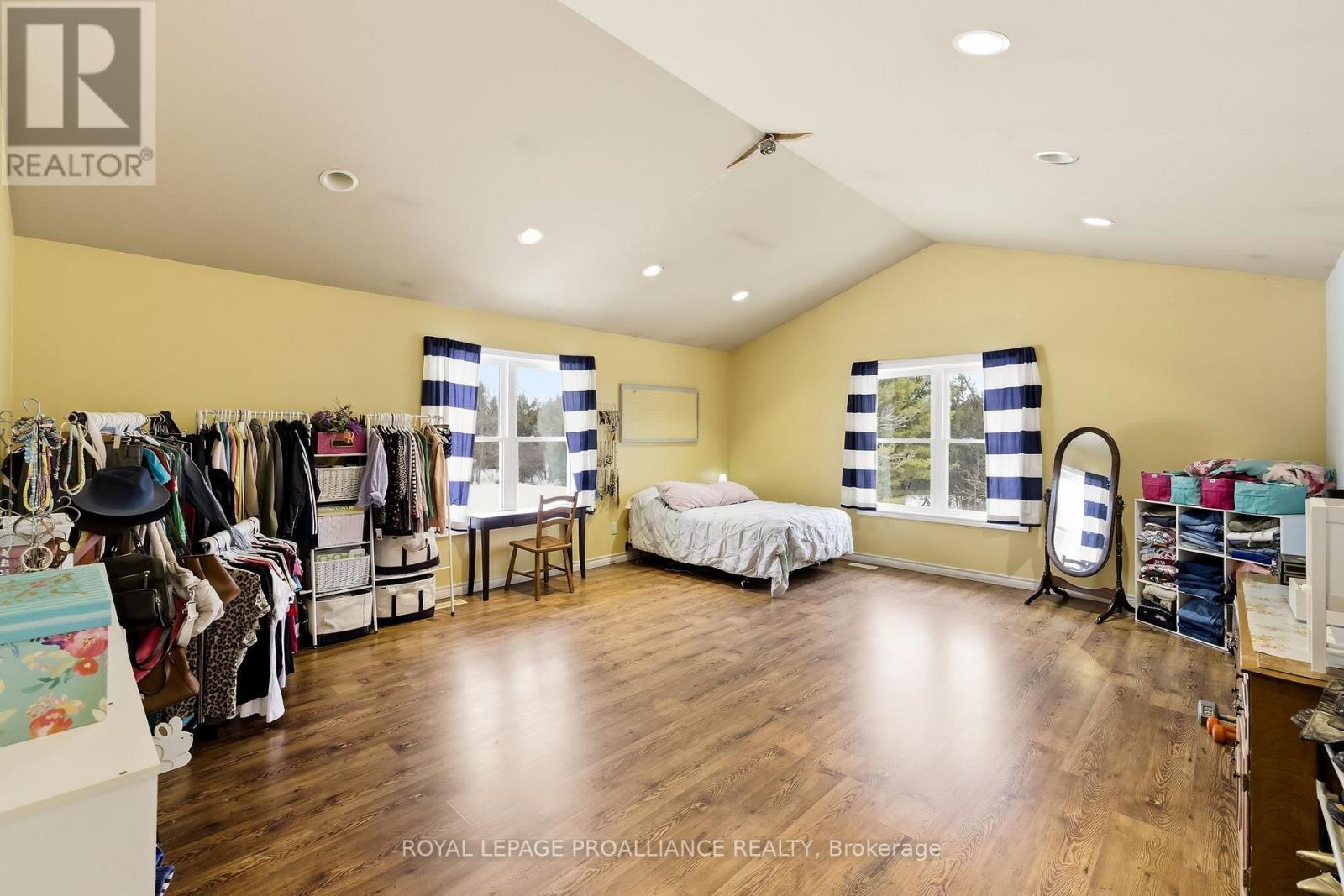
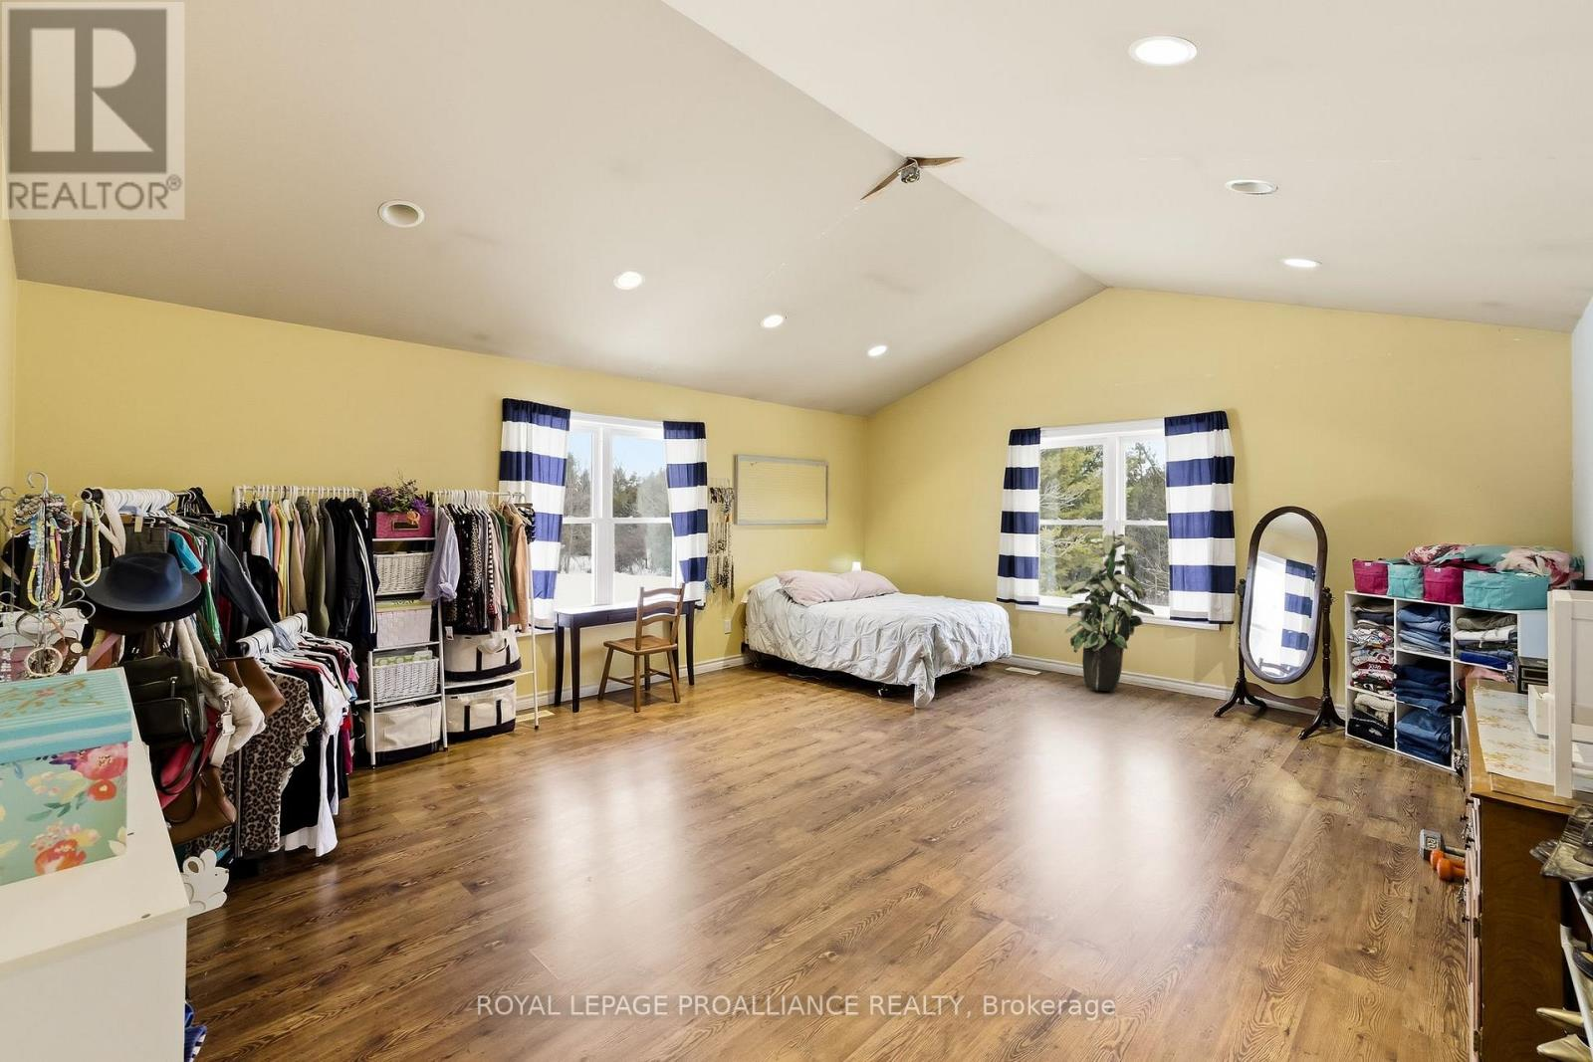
+ indoor plant [1060,525,1156,692]
